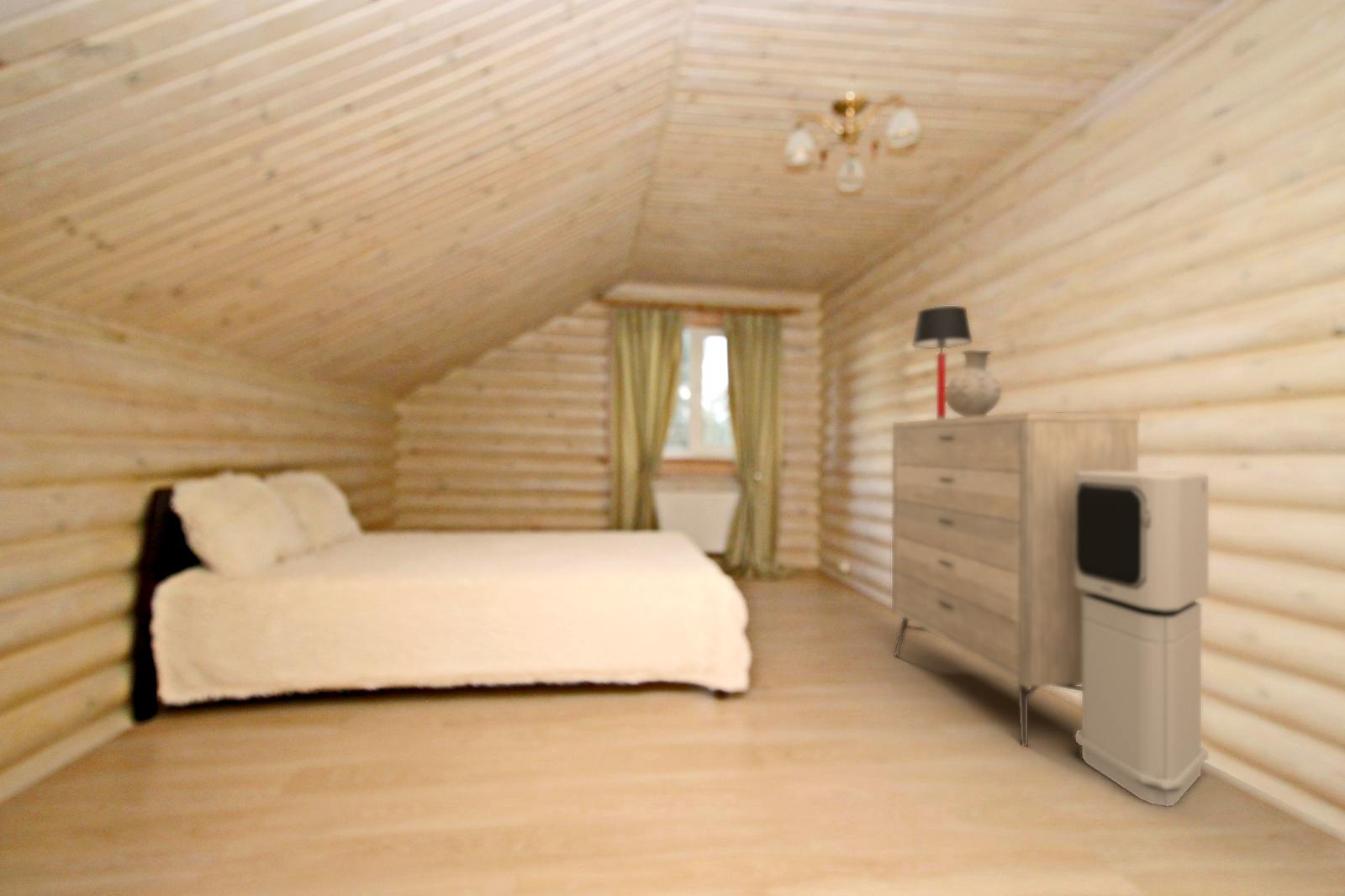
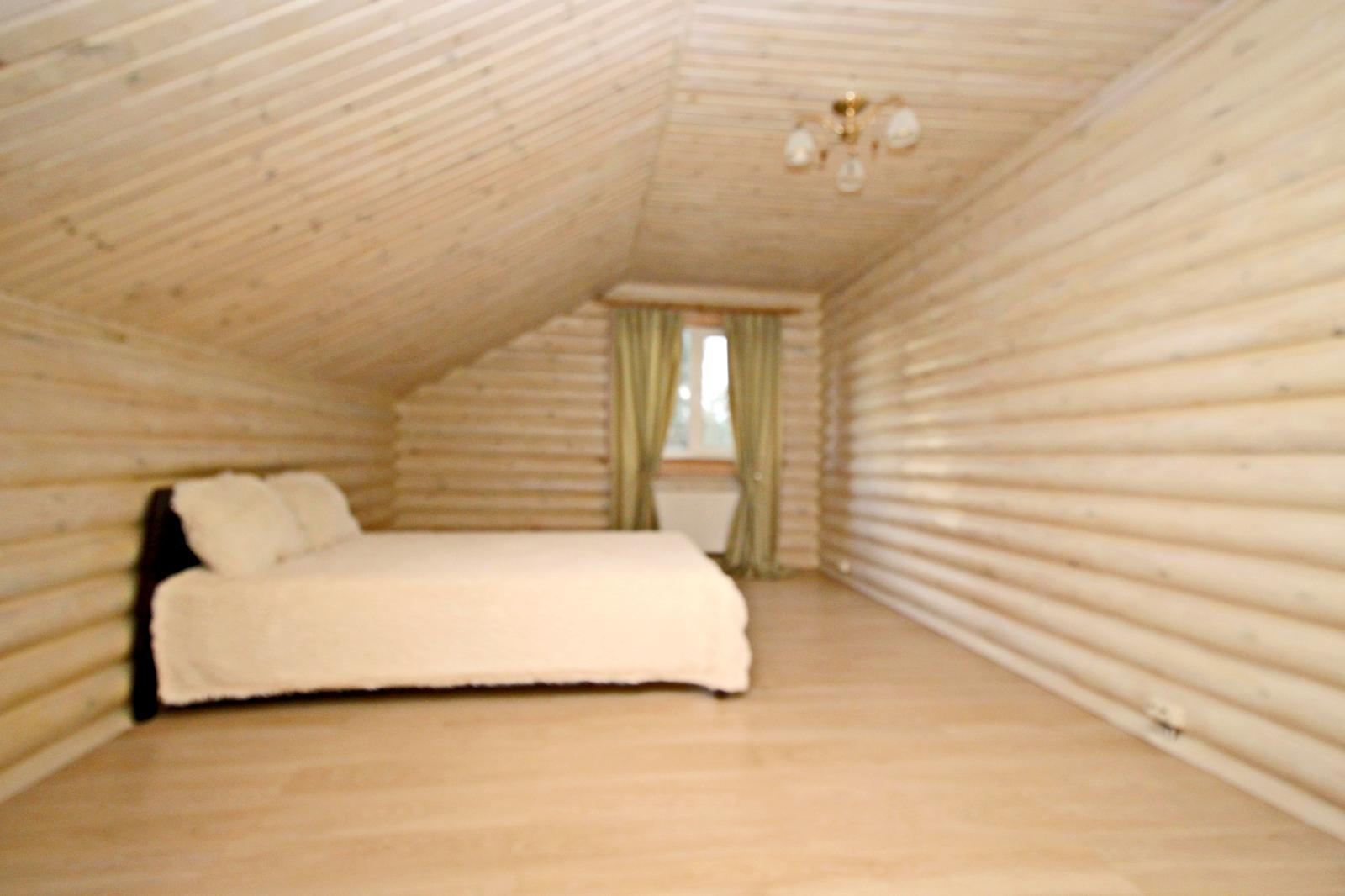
- vase [945,349,1003,417]
- dresser [891,411,1139,748]
- table lamp [911,305,973,419]
- air purifier [1073,471,1210,808]
